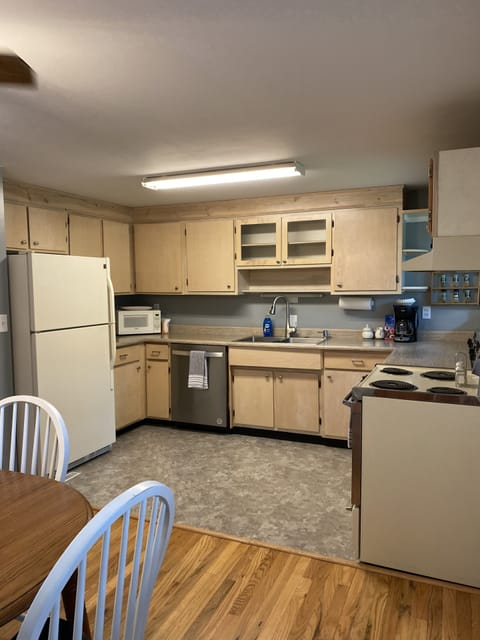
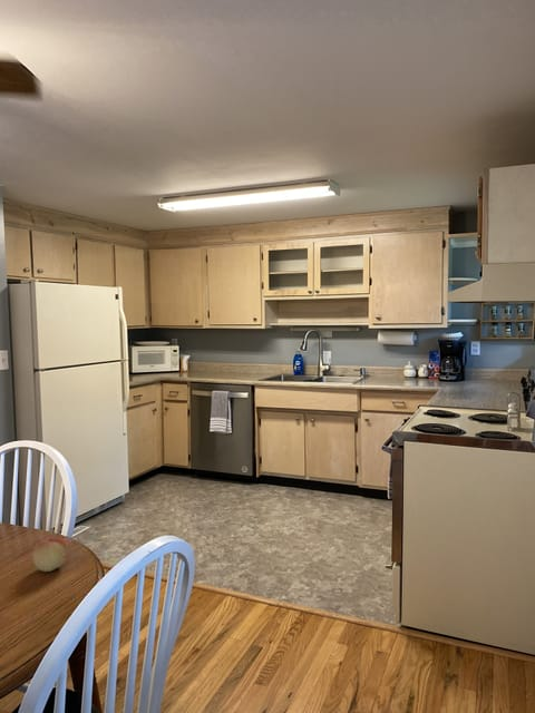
+ fruit [32,535,70,573]
